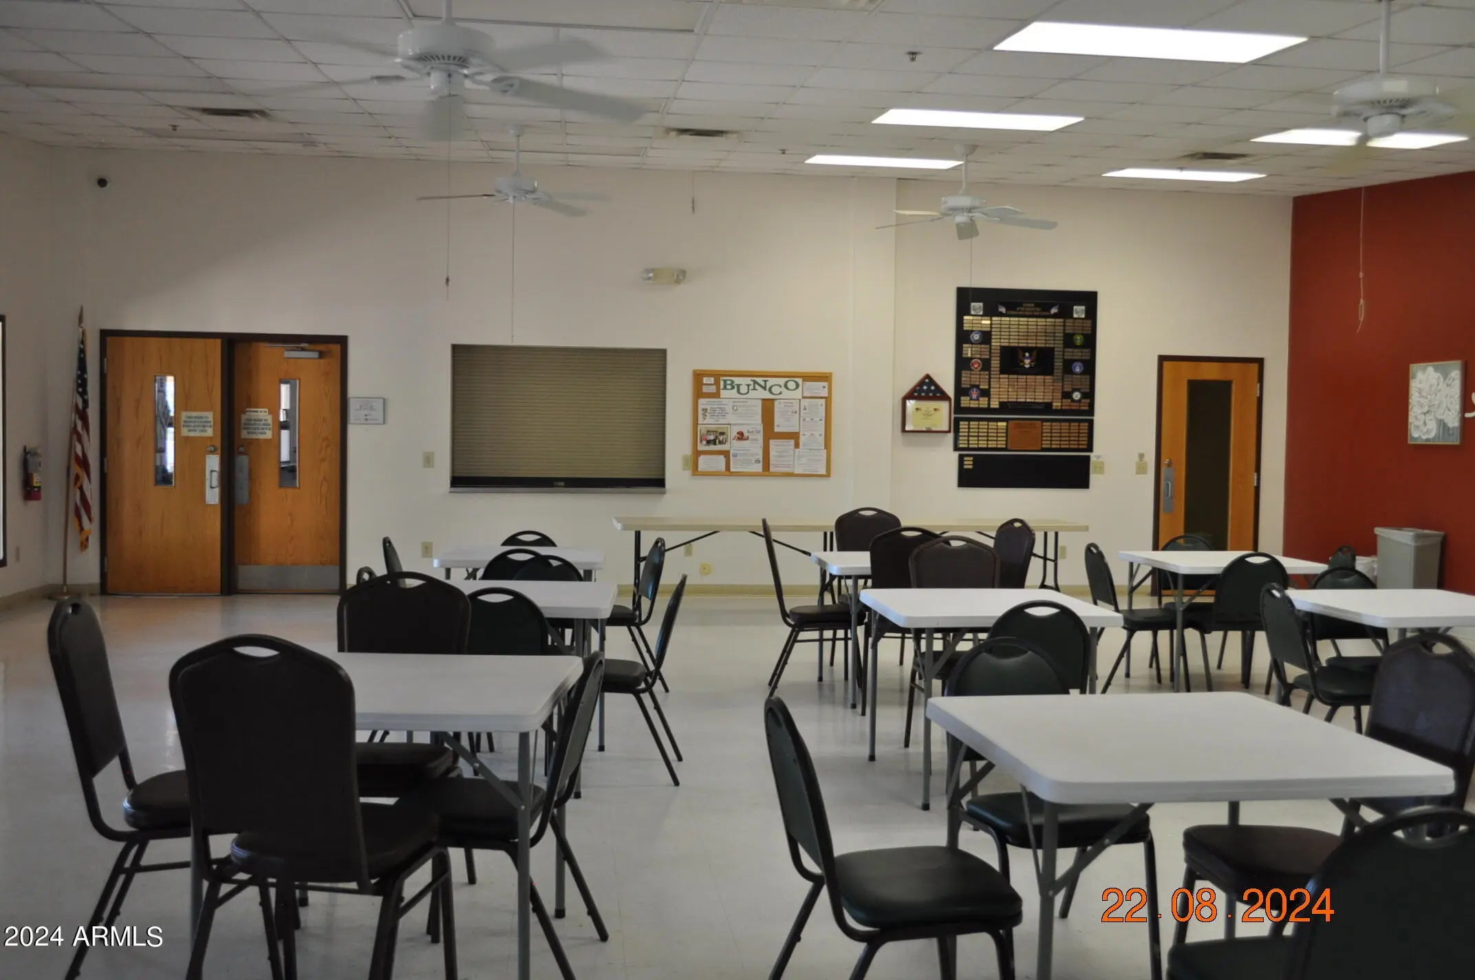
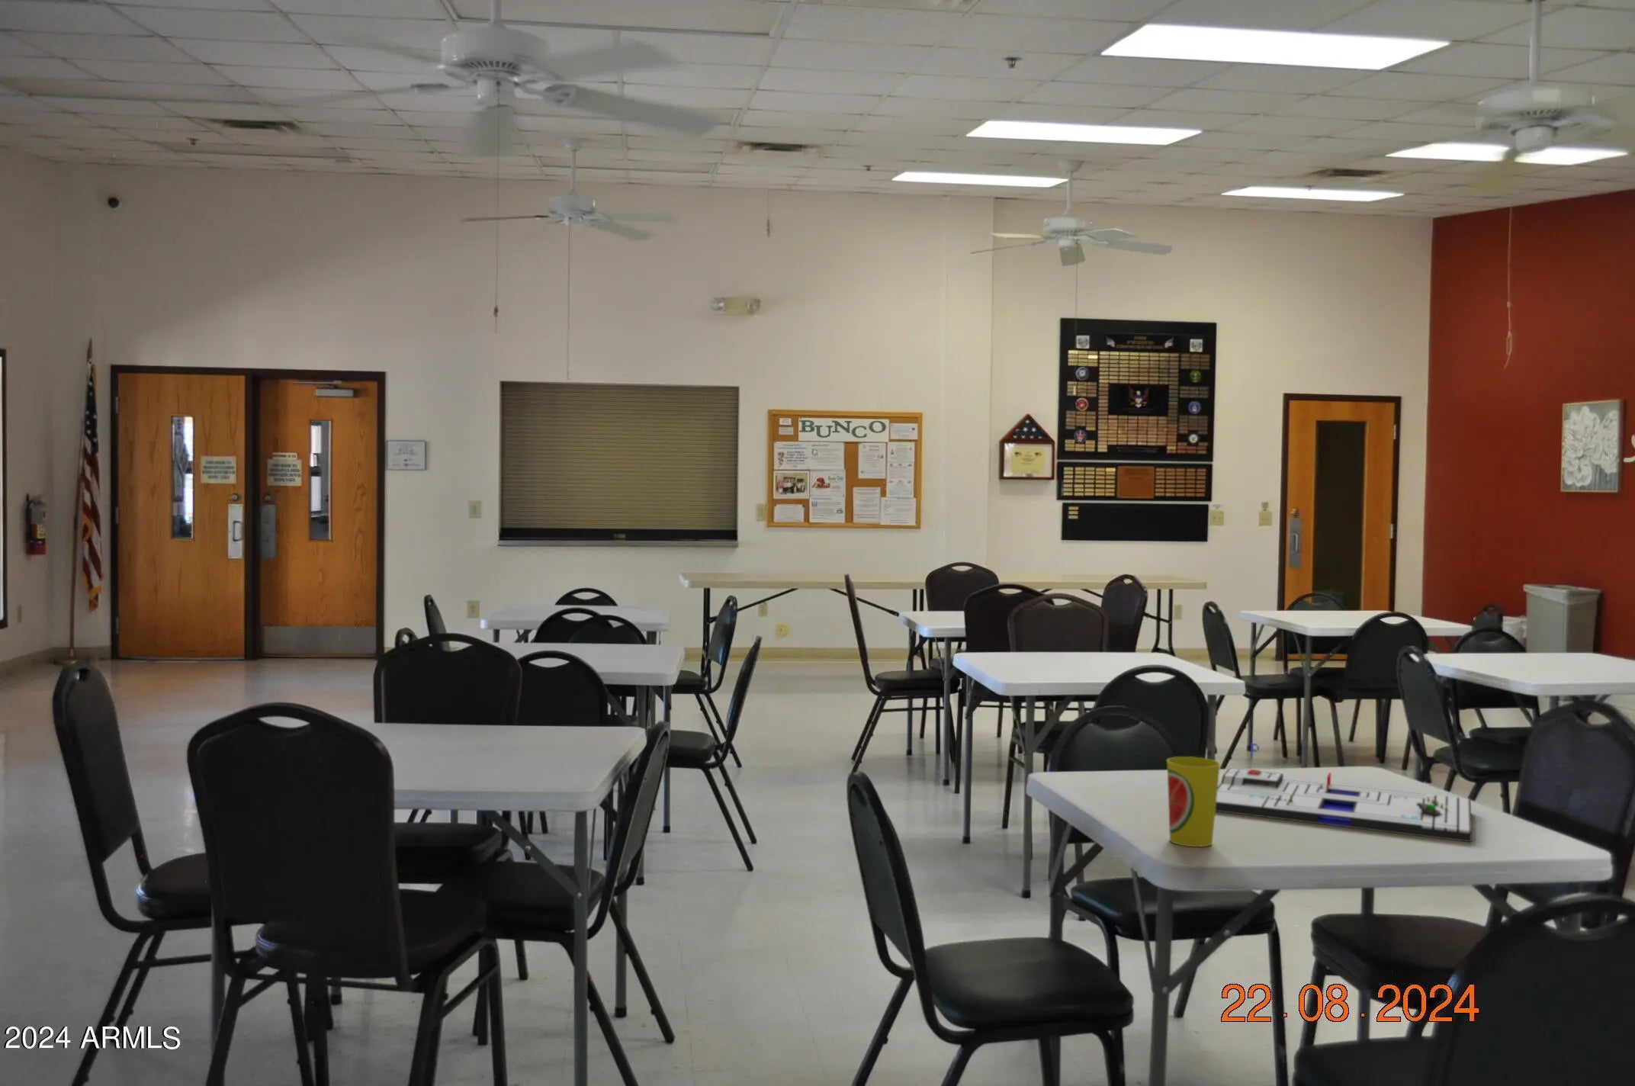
+ board game [1216,743,1473,842]
+ cup [1166,756,1220,847]
